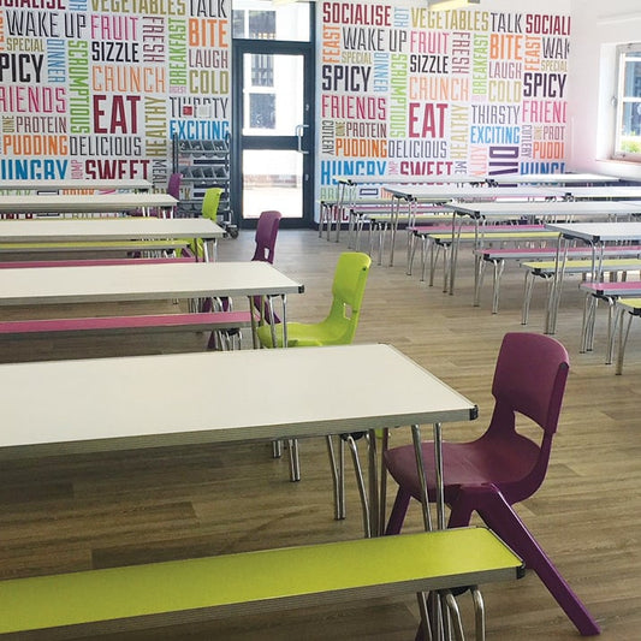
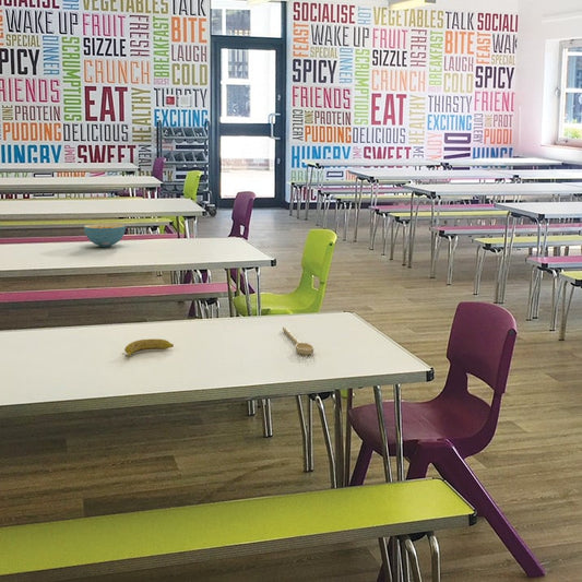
+ banana [120,338,175,358]
+ cereal bowl [83,223,127,248]
+ spoon [282,325,314,356]
